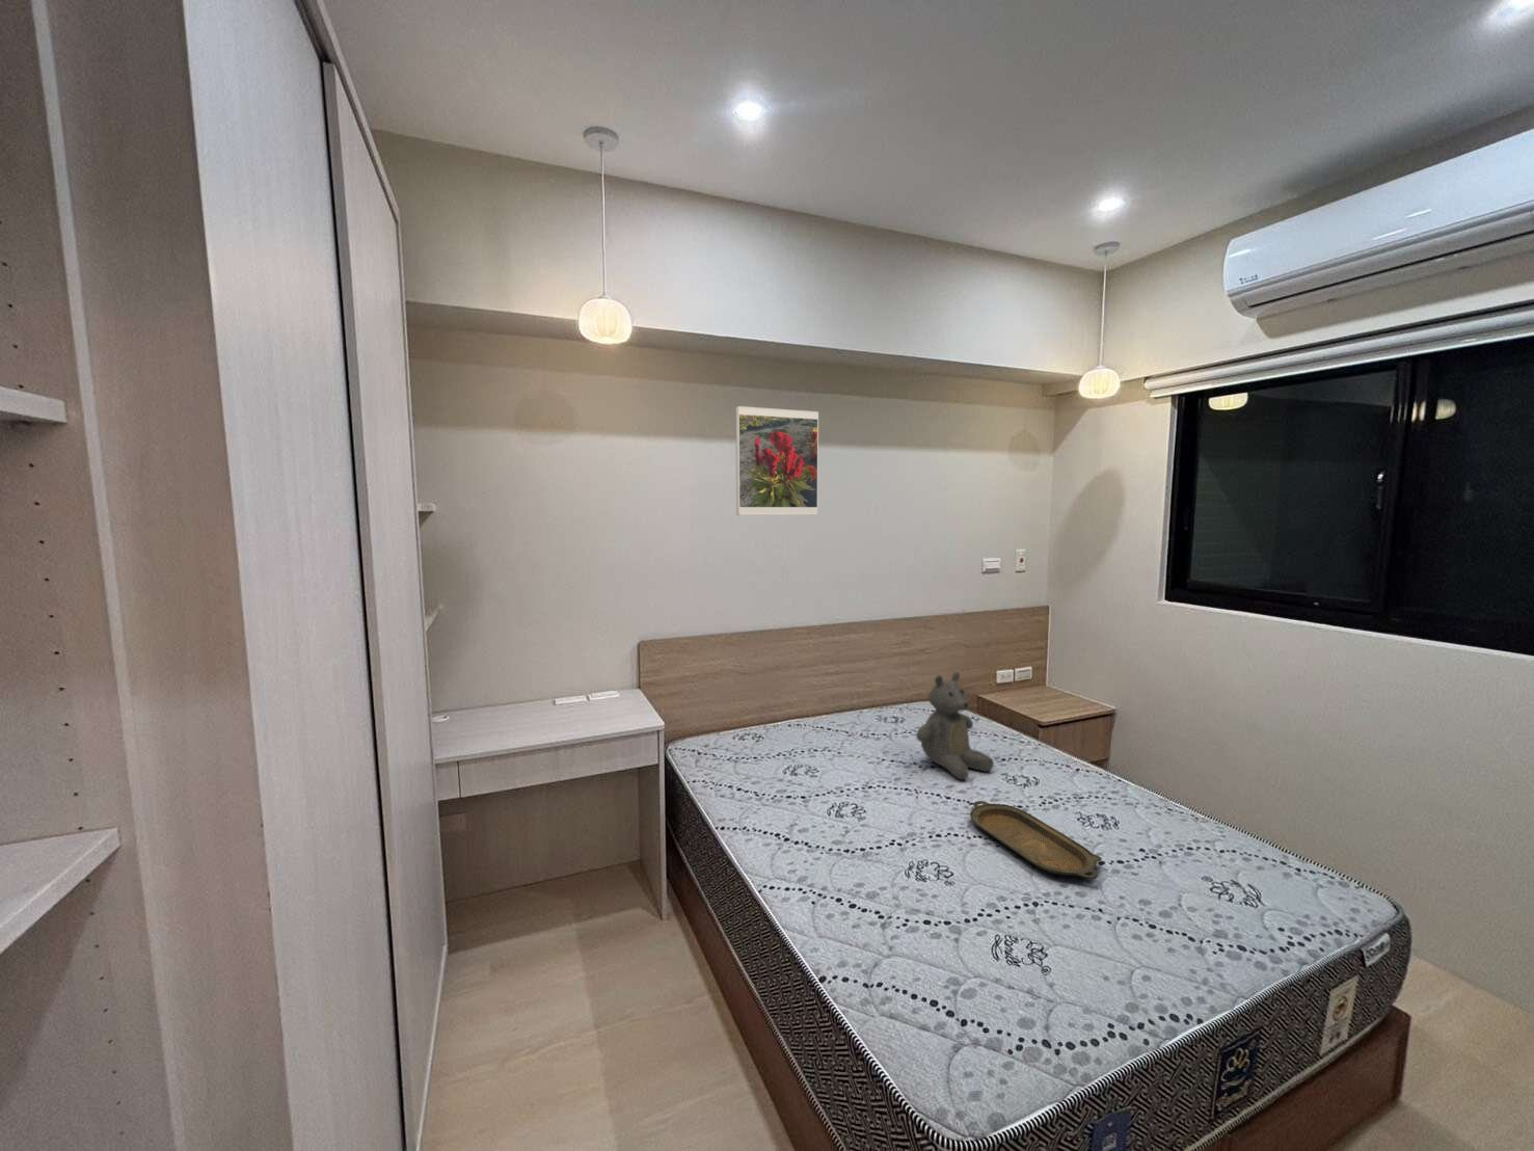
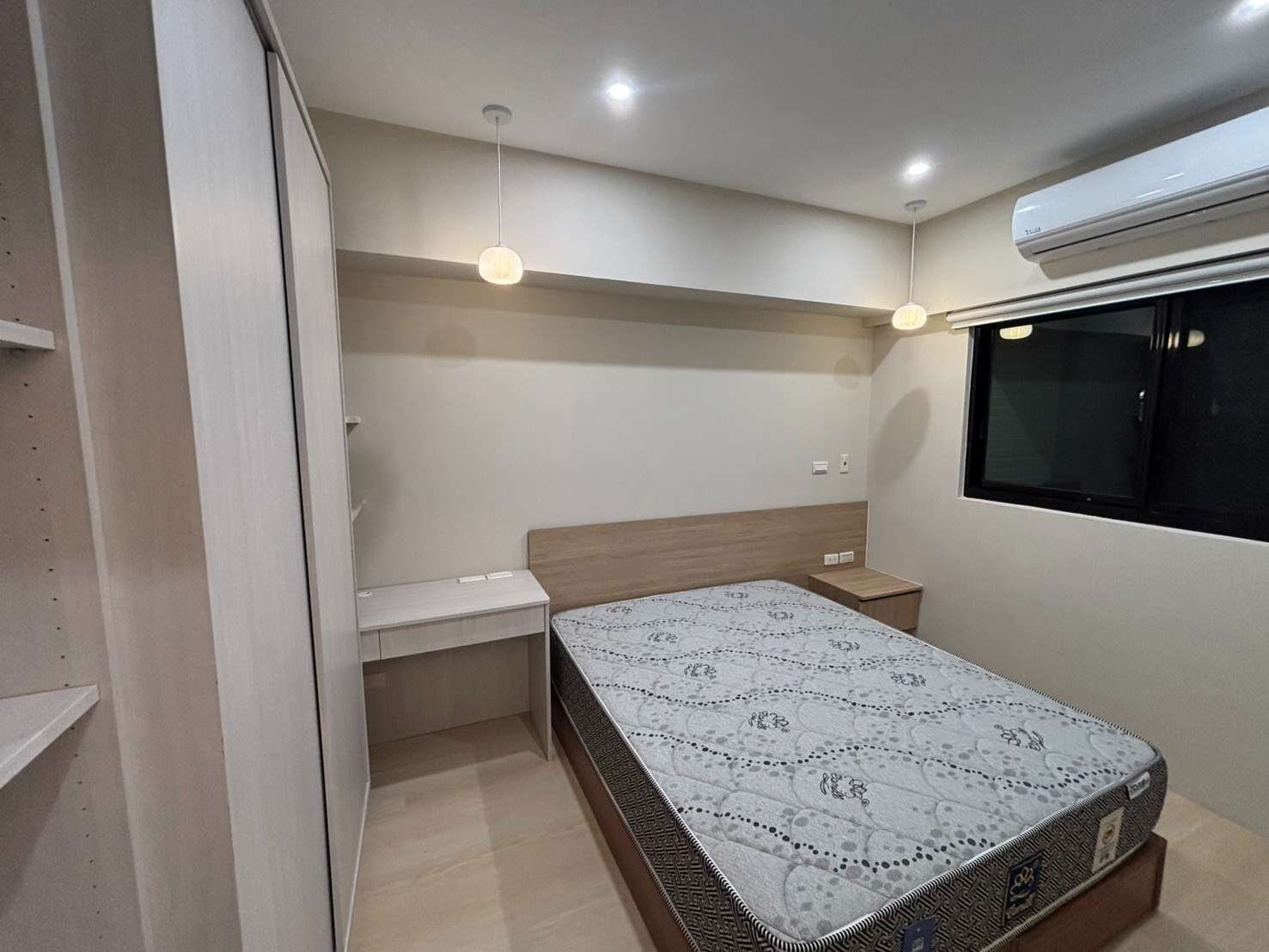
- serving tray [969,800,1102,880]
- teddy bear [915,671,995,780]
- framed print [734,405,820,516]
